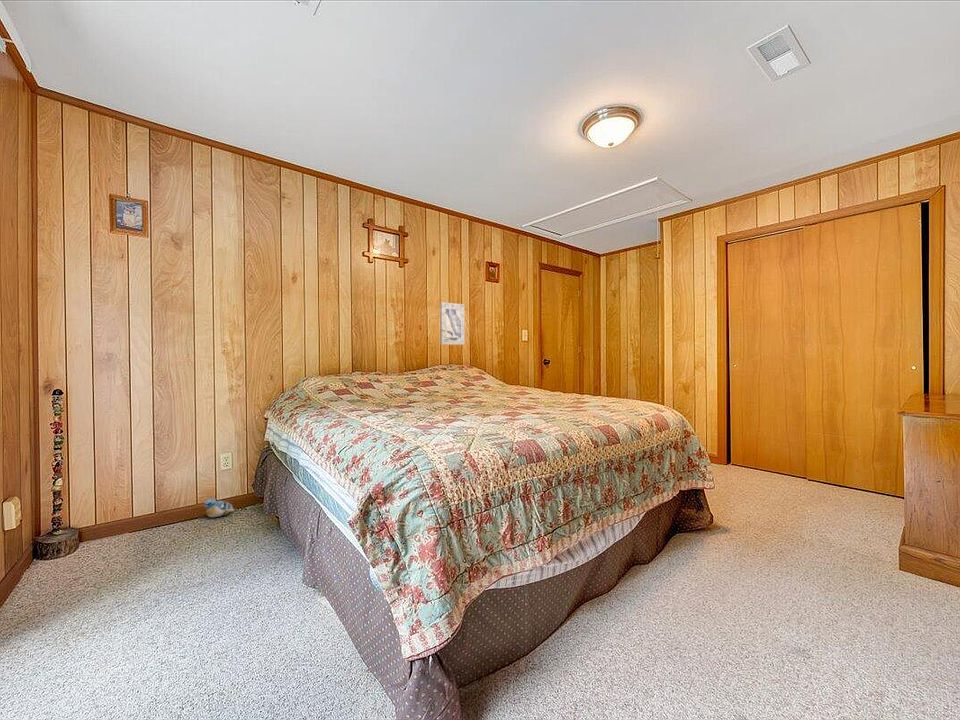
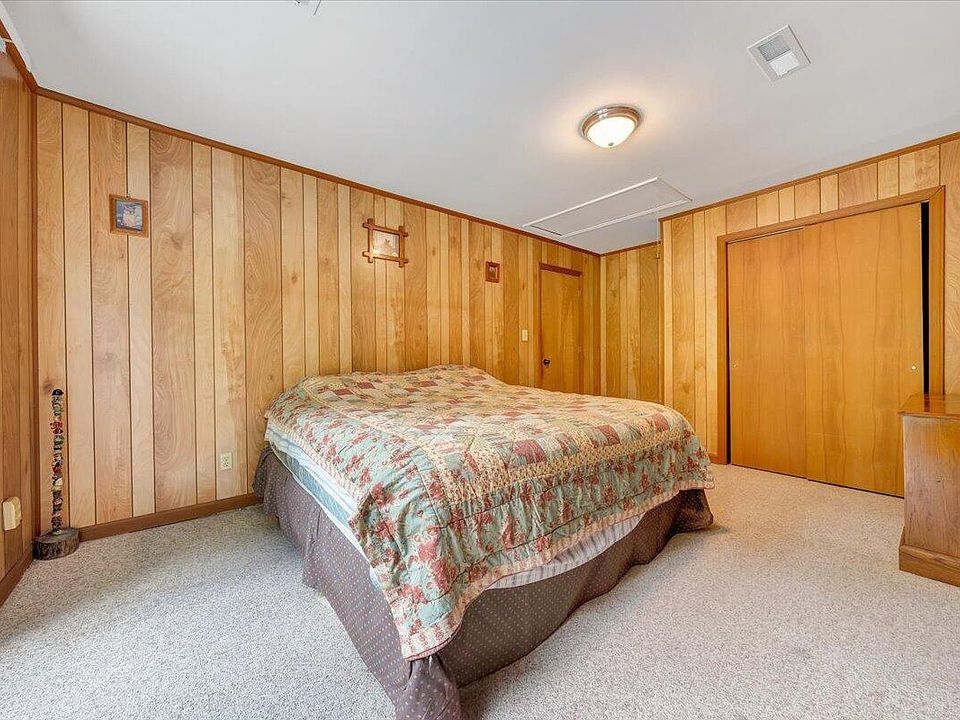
- wall art [439,301,466,346]
- plush toy [202,497,237,518]
